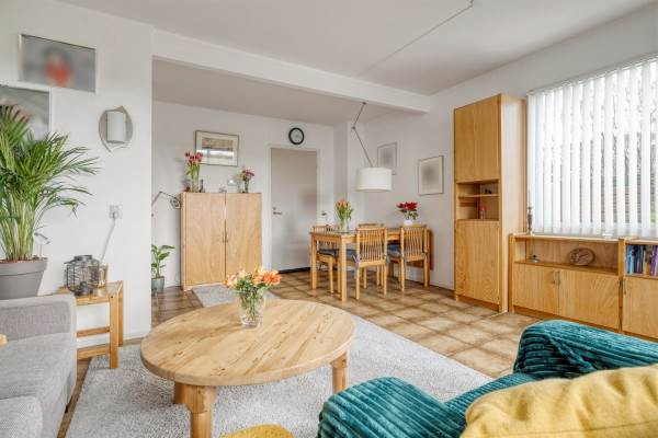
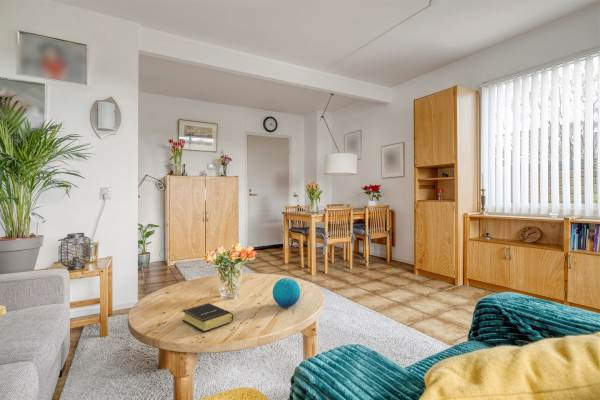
+ decorative orb [272,277,301,308]
+ book [181,302,234,333]
